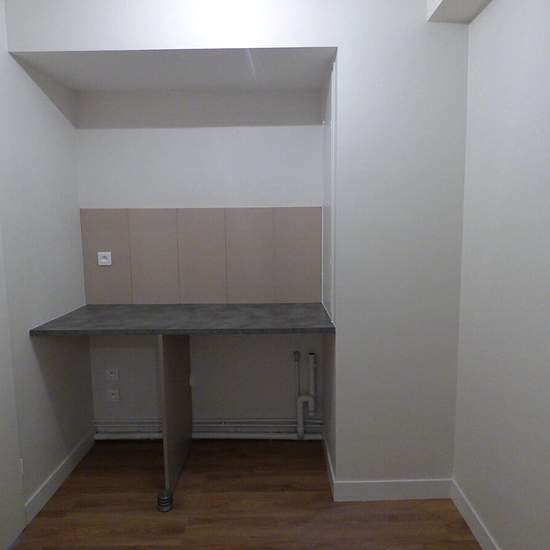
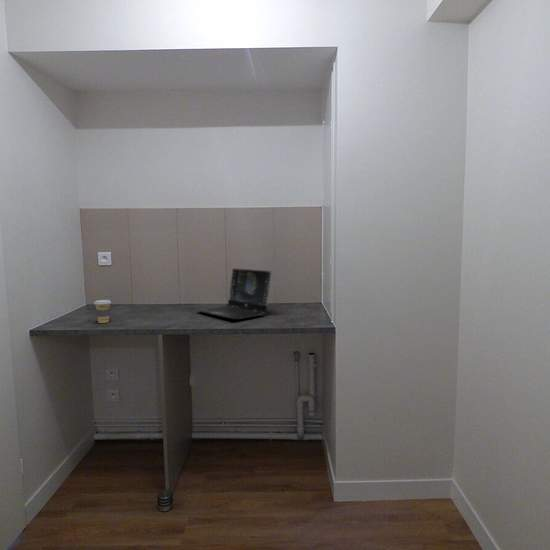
+ laptop computer [195,267,273,320]
+ coffee cup [93,299,112,324]
